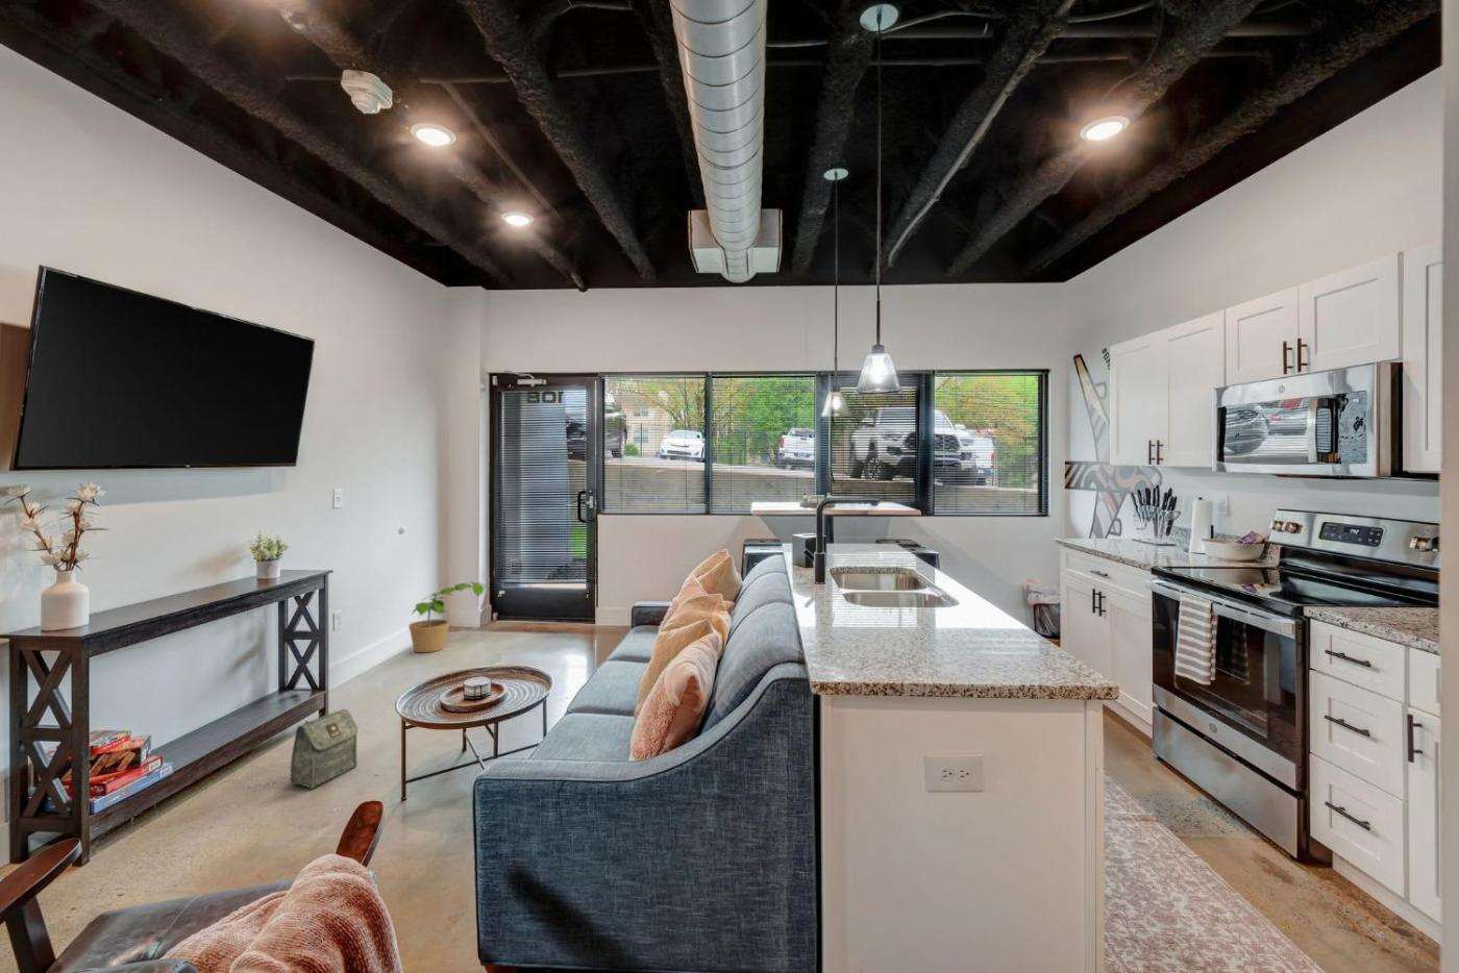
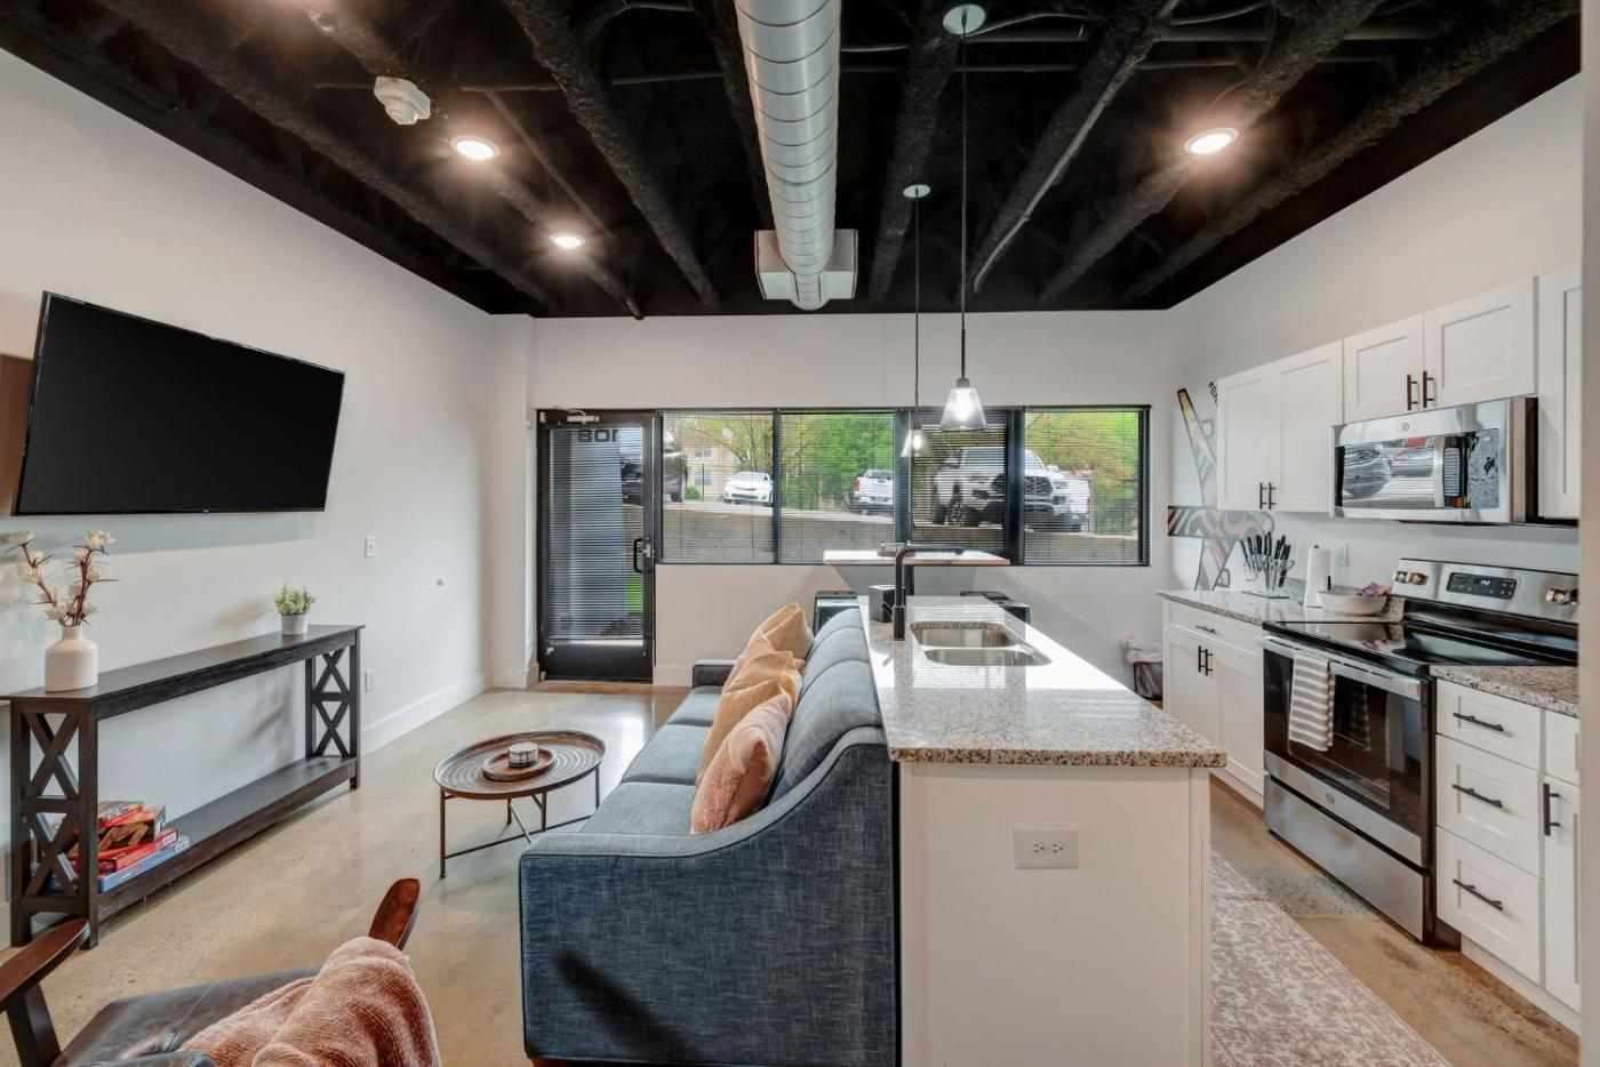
- bag [289,708,359,789]
- potted plant [407,581,486,653]
